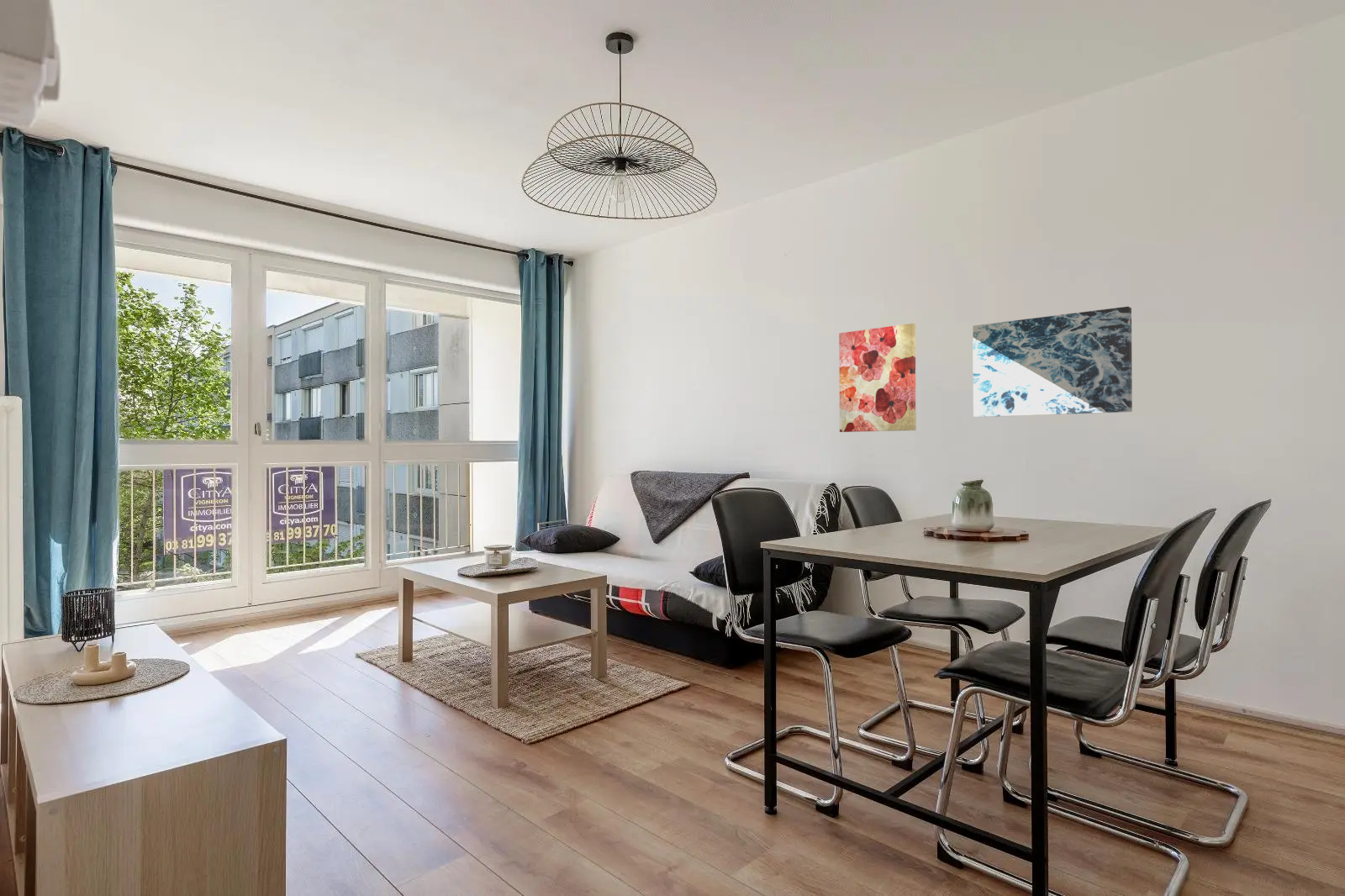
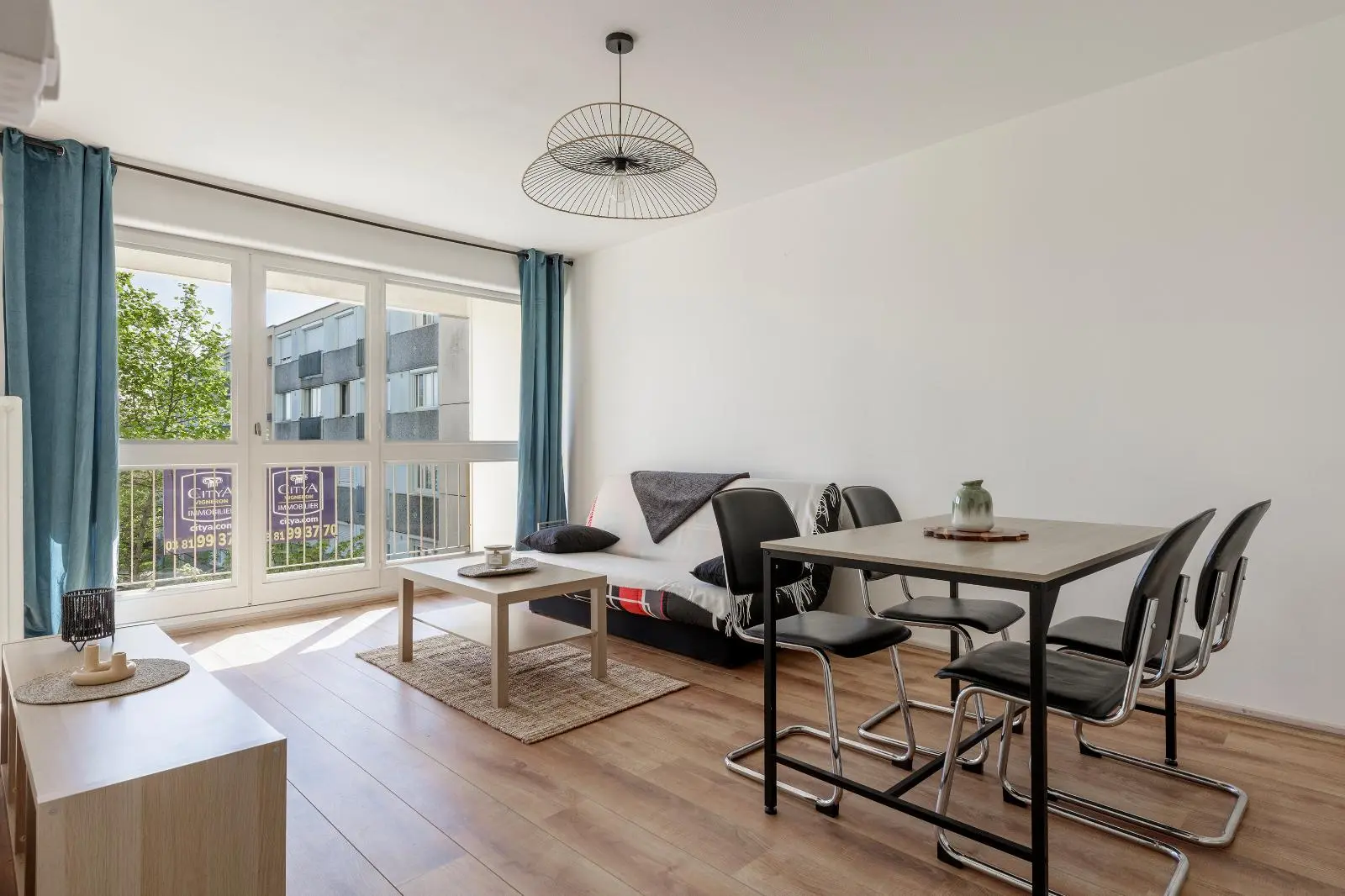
- wall art [838,323,917,433]
- wall art [972,306,1133,418]
